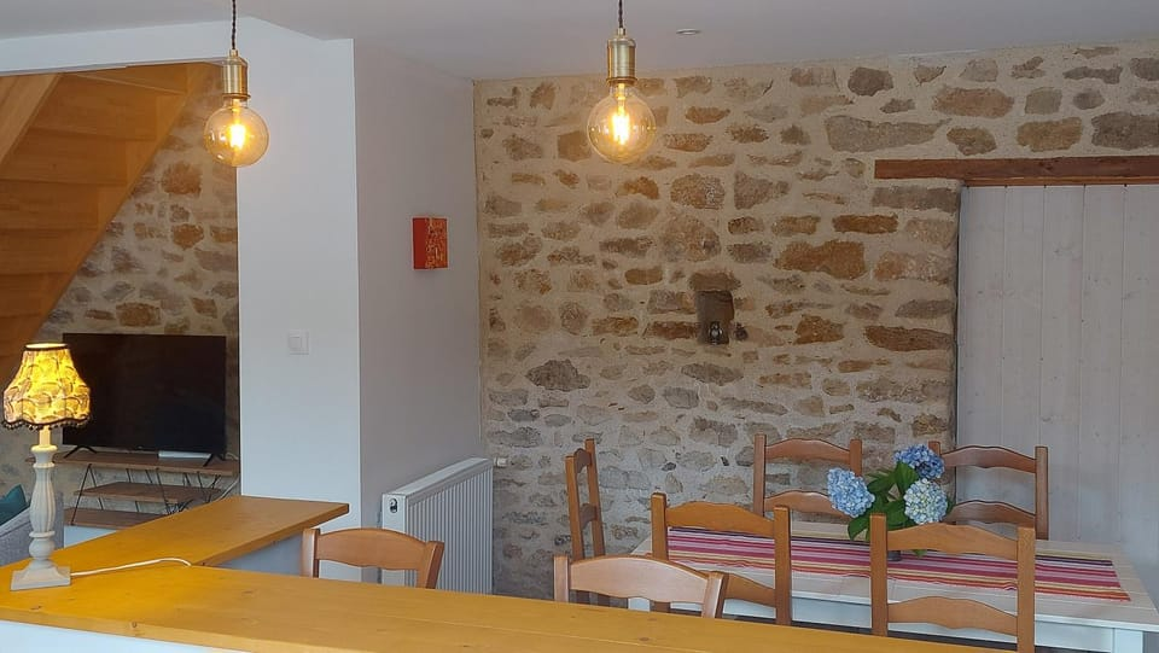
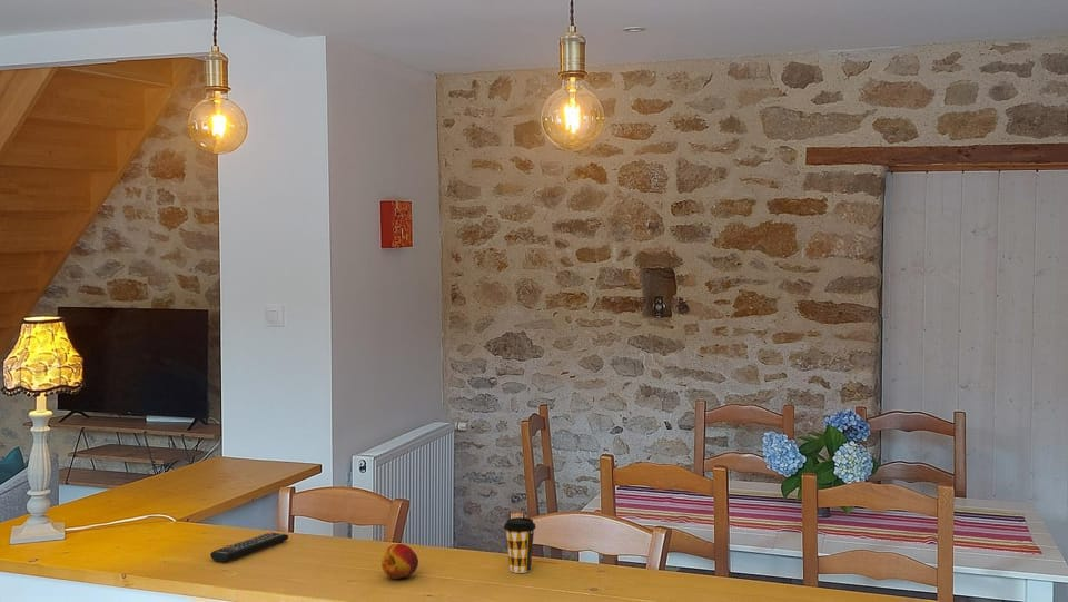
+ remote control [209,532,289,563]
+ fruit [380,543,419,580]
+ coffee cup [503,516,536,574]
